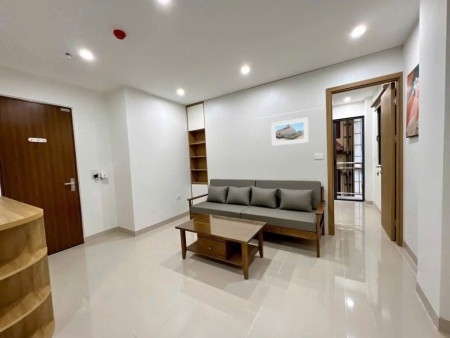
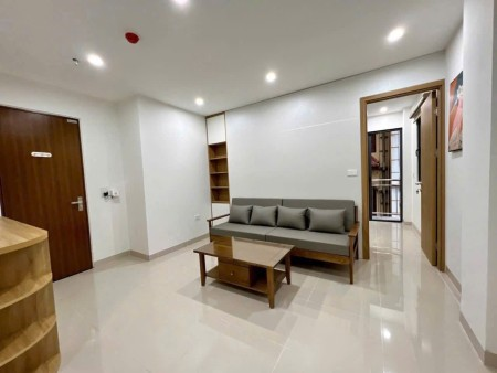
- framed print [270,116,310,147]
